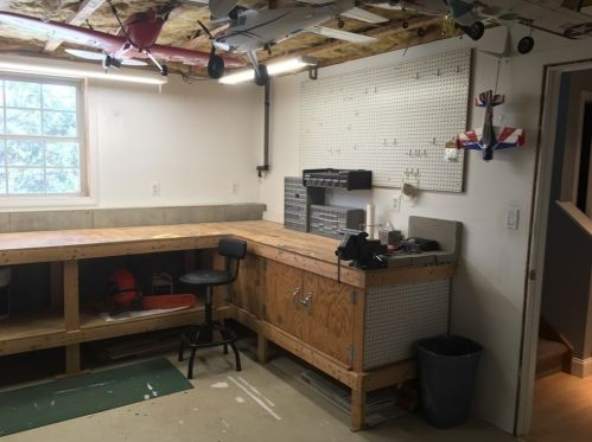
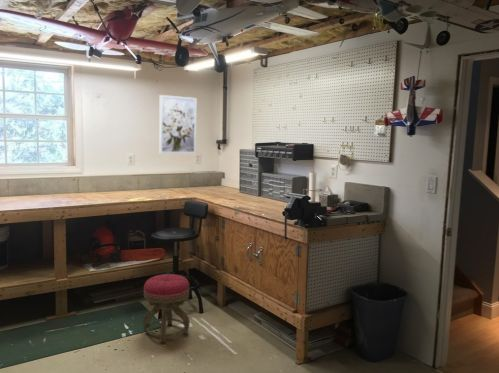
+ stool [142,273,191,344]
+ wall art [158,94,197,154]
